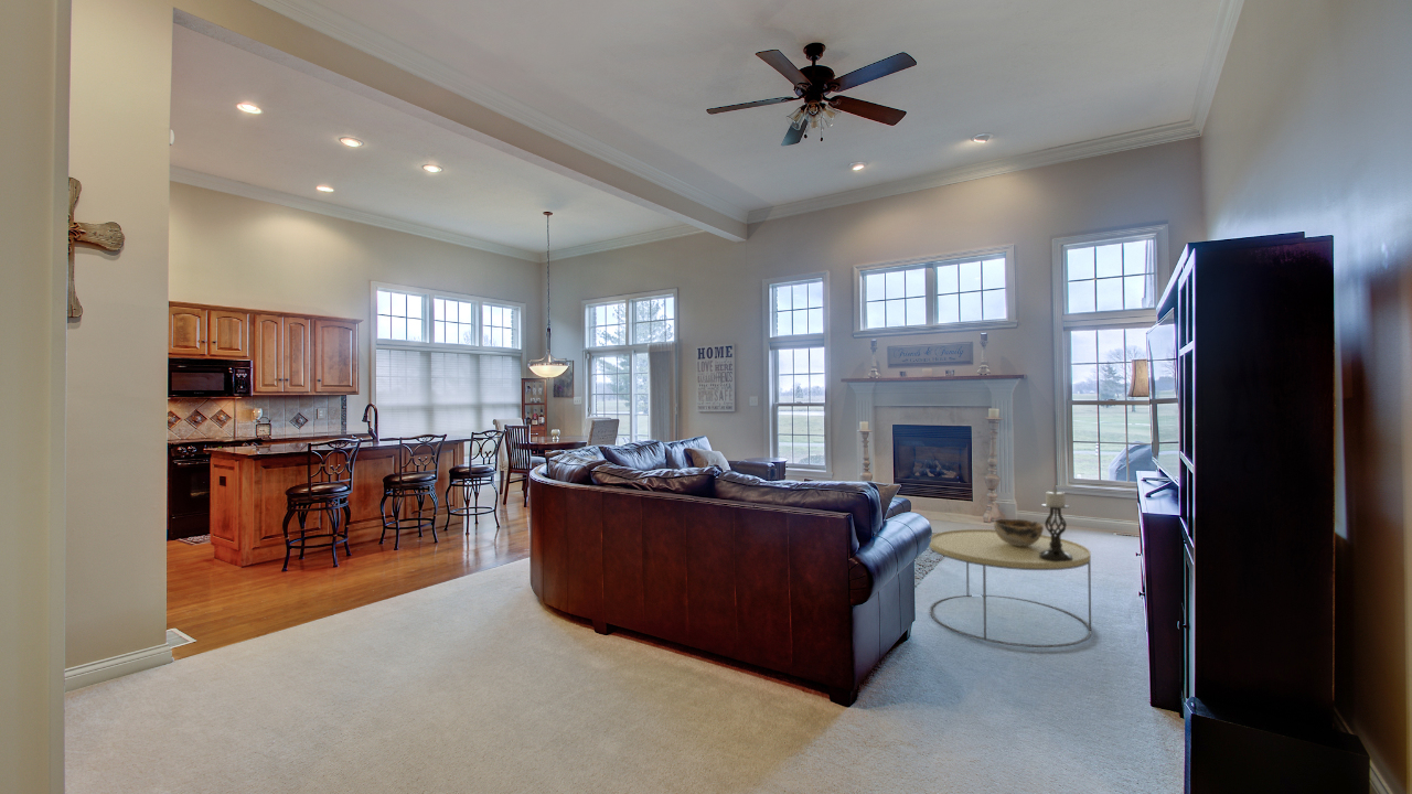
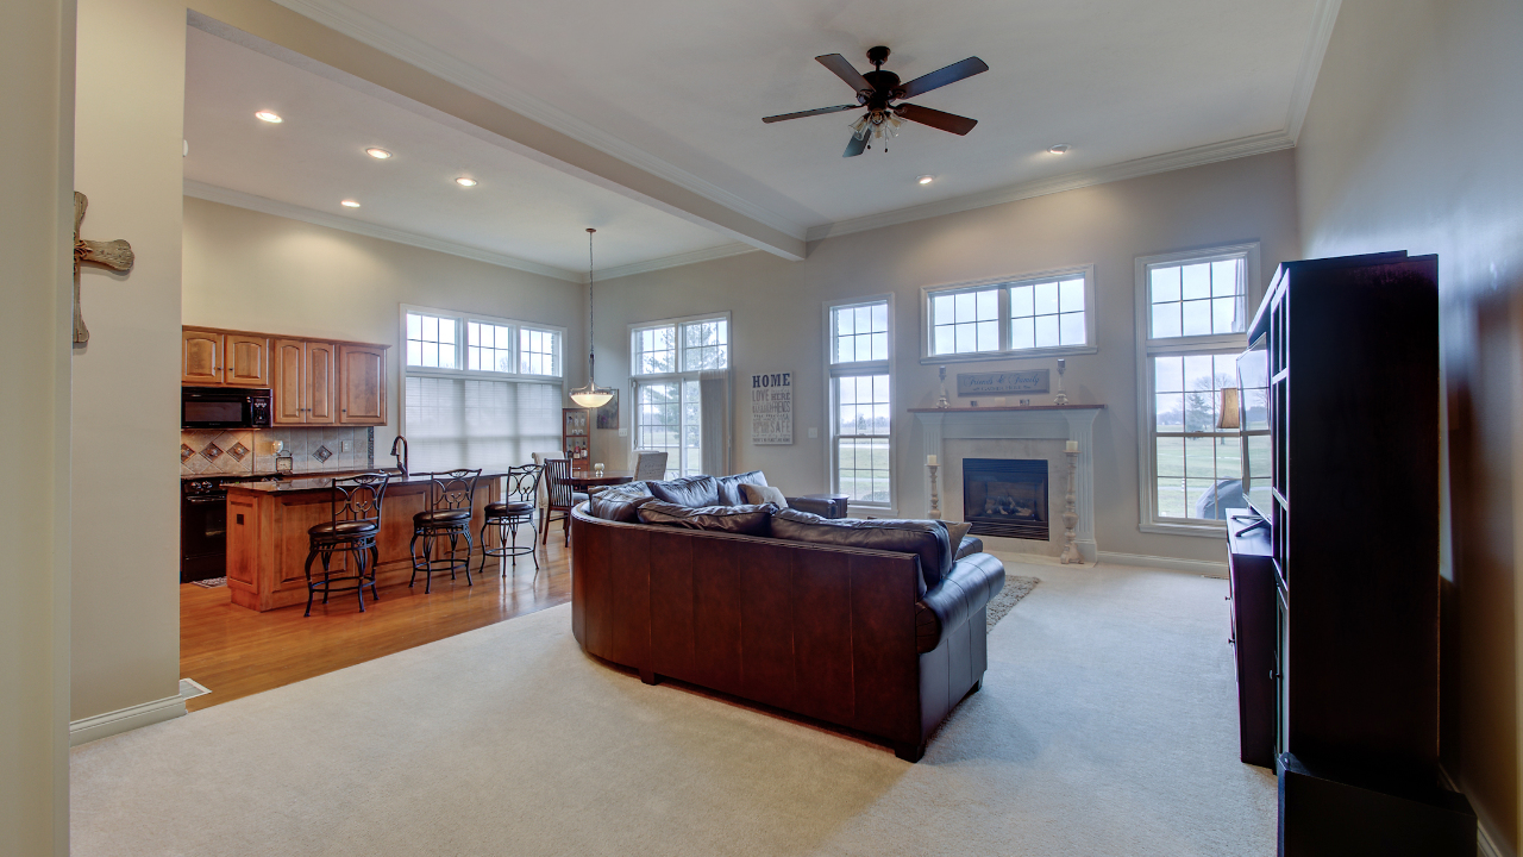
- candle holder [1039,489,1073,562]
- decorative bowl [993,518,1045,546]
- coffee table [928,528,1092,648]
